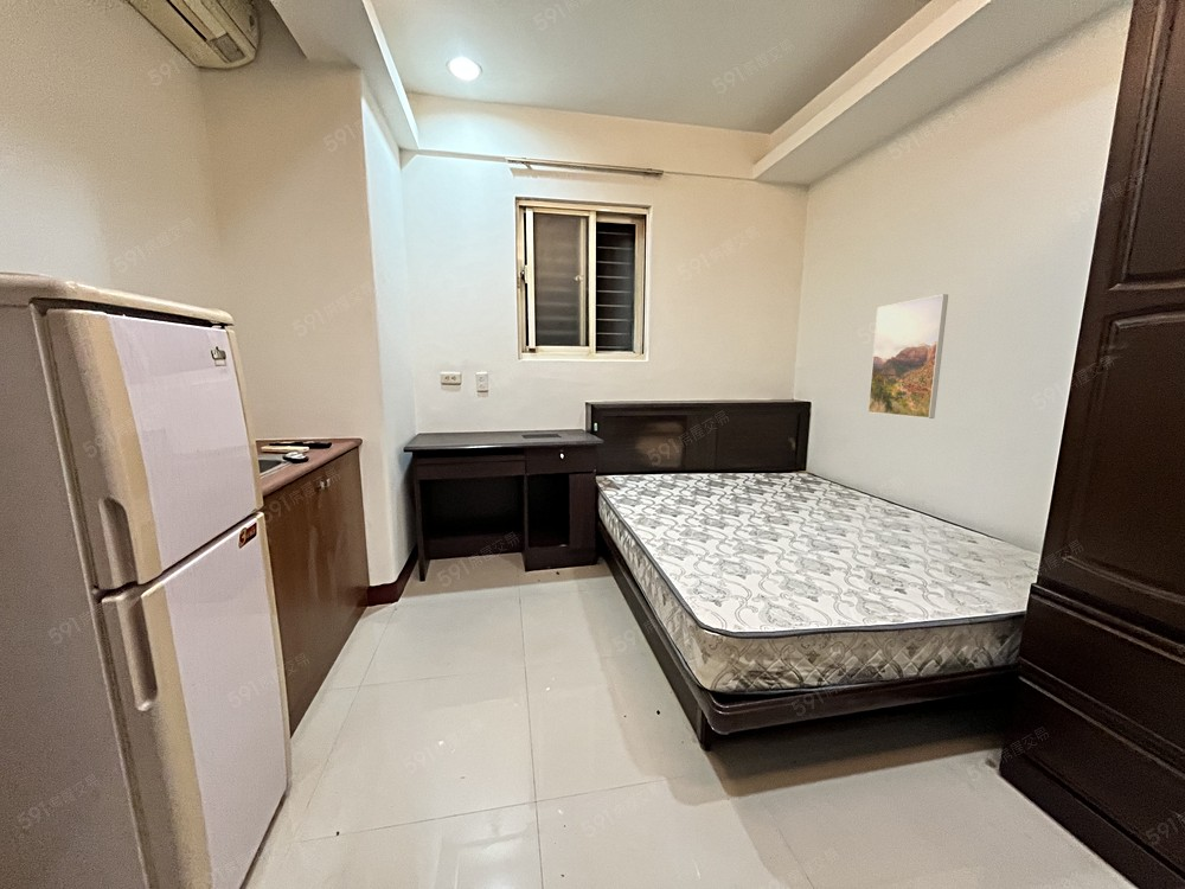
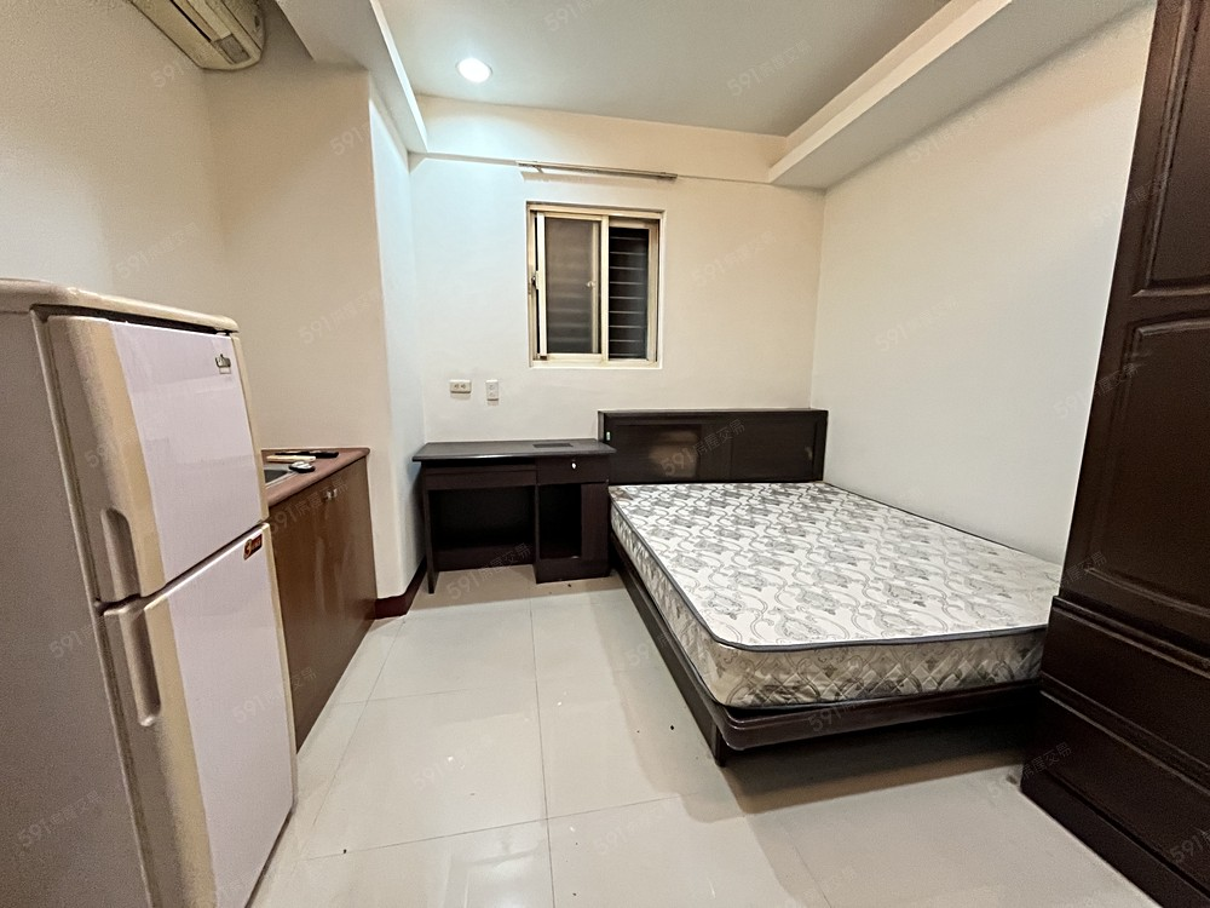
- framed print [867,293,949,420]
